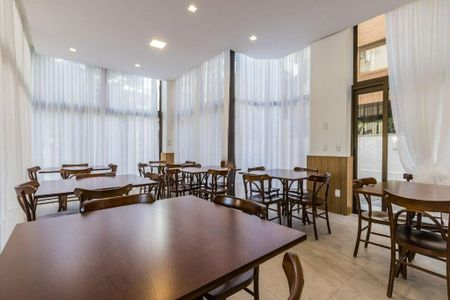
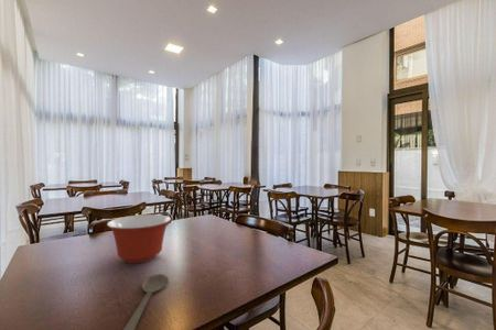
+ mixing bowl [106,213,172,264]
+ wooden spoon [122,273,169,330]
